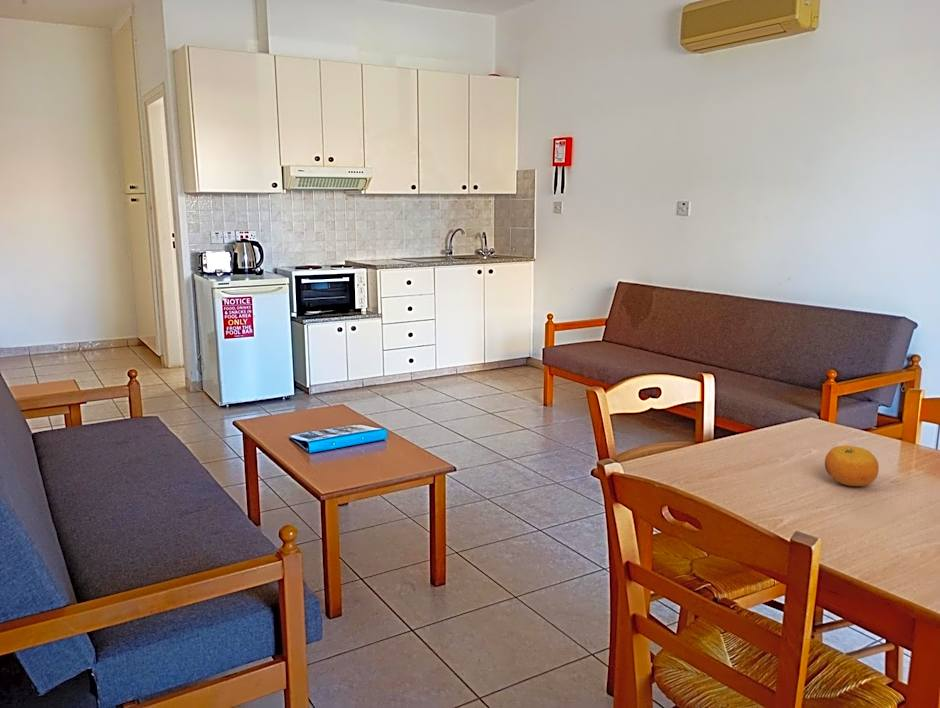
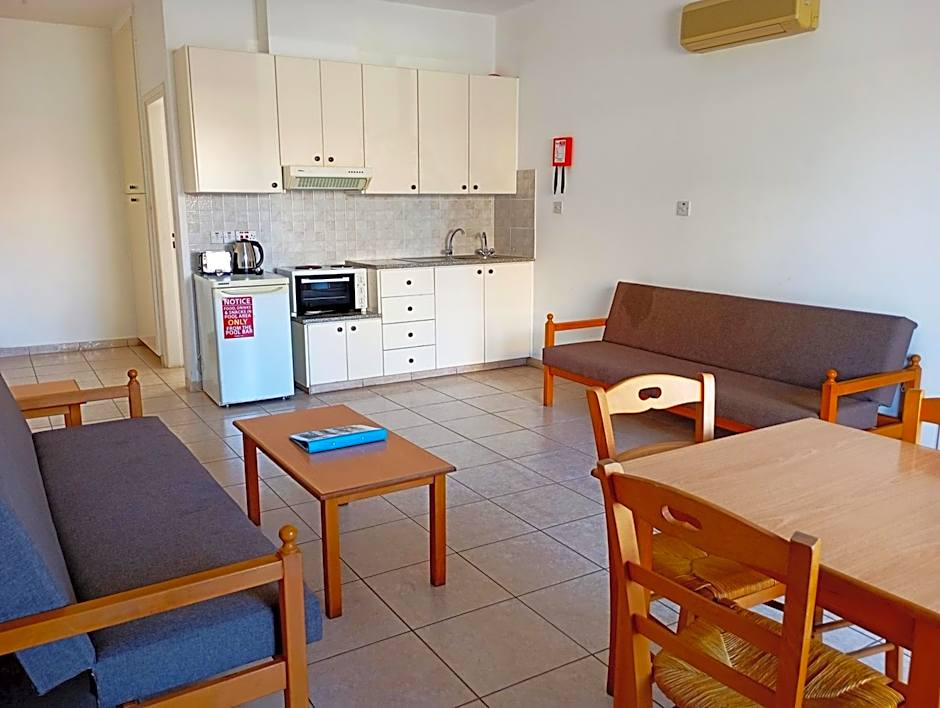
- fruit [824,445,880,487]
